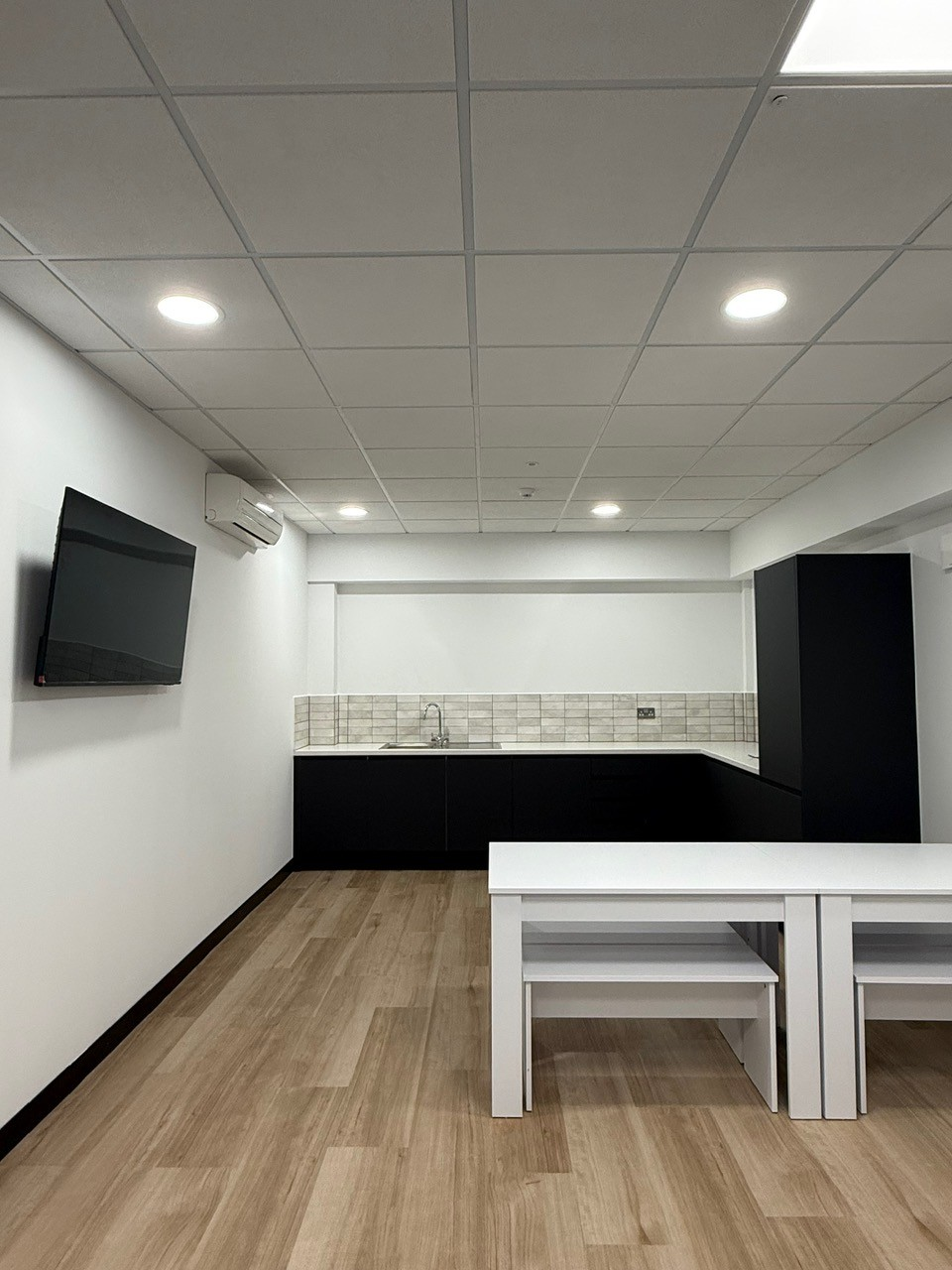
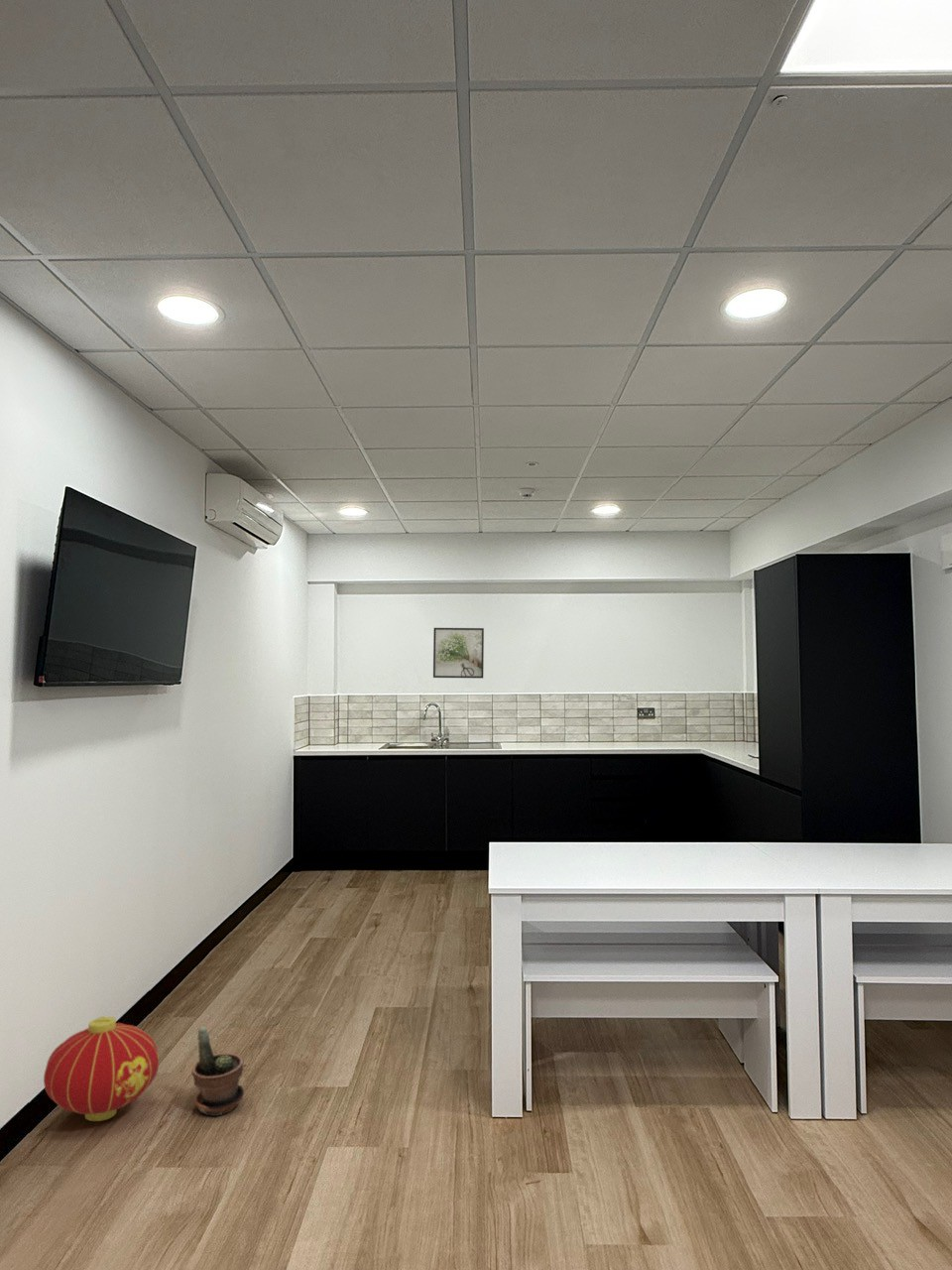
+ potted plant [190,1025,245,1117]
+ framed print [432,627,485,680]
+ lantern [43,1015,160,1122]
